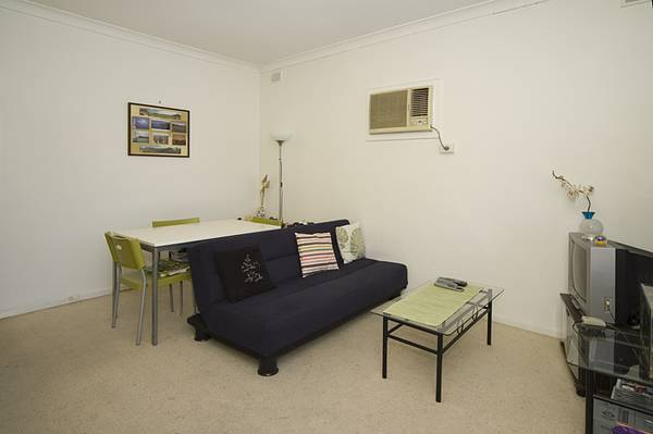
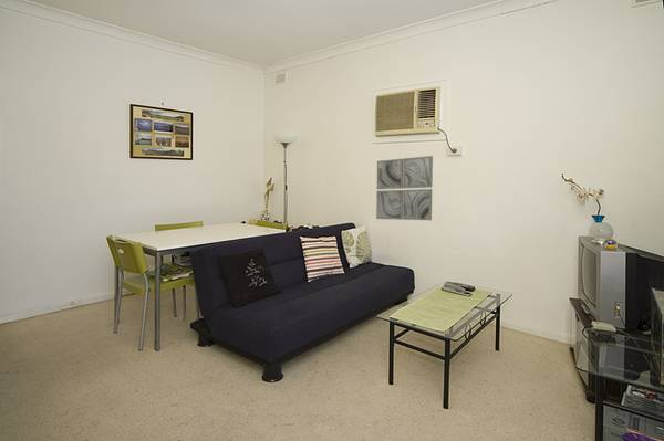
+ wall art [375,155,434,221]
